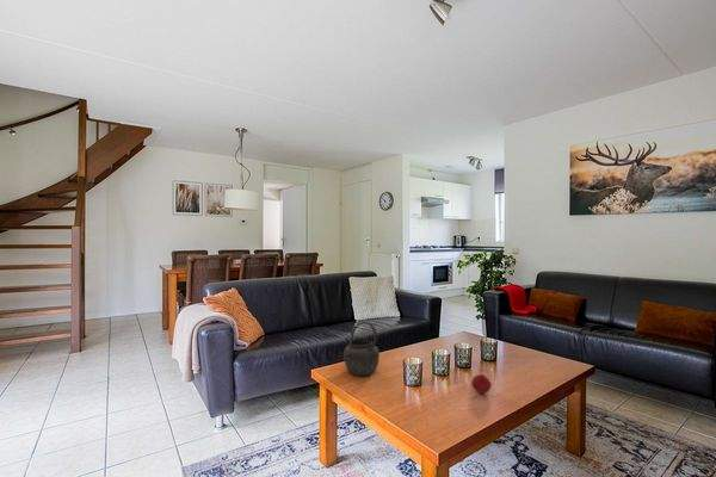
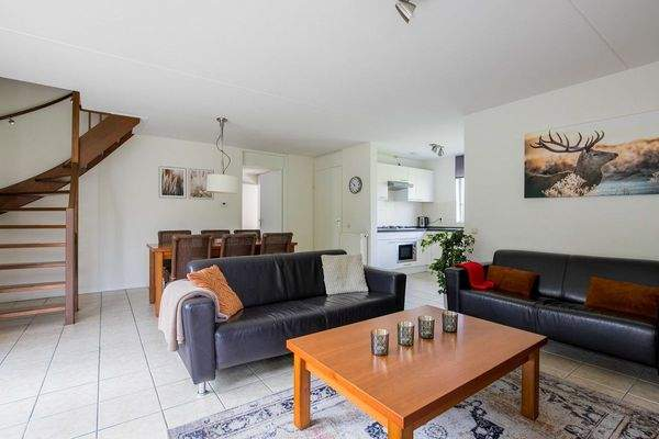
- apple [470,373,493,395]
- kettle [342,321,381,377]
